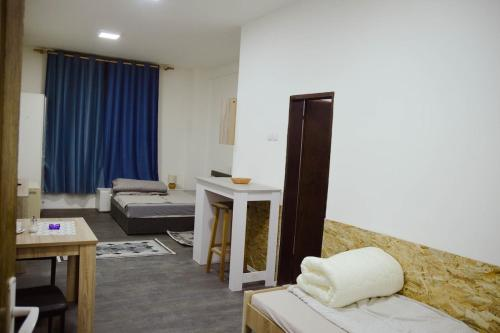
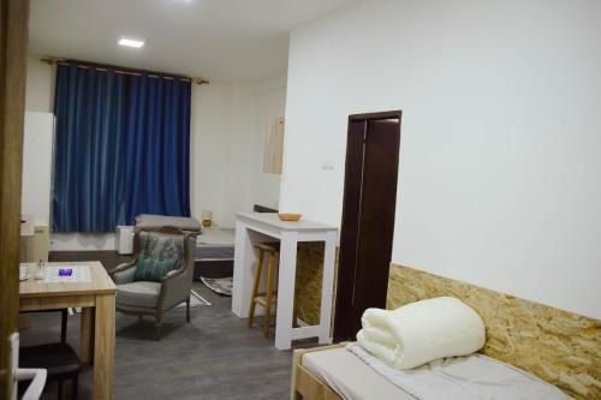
+ armchair [106,225,198,341]
